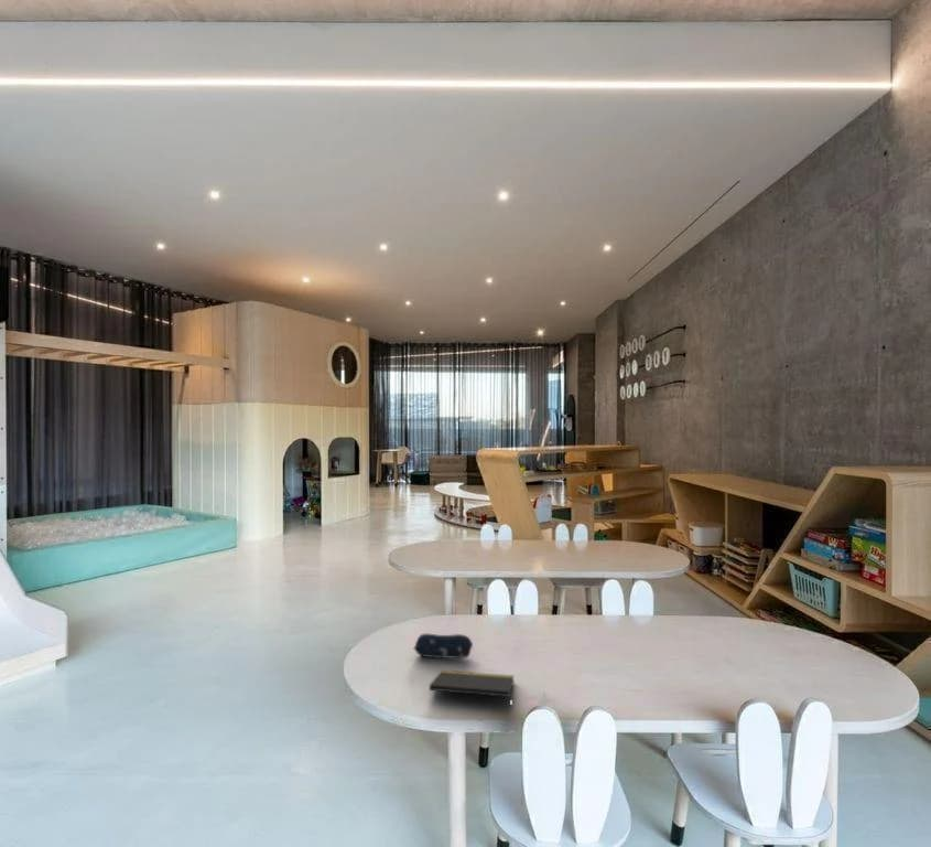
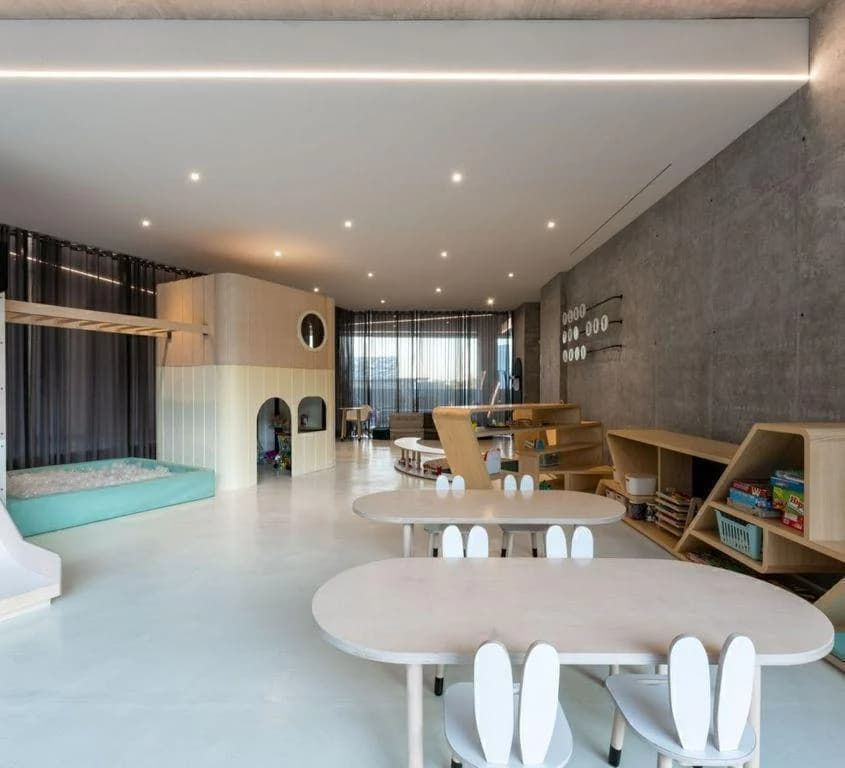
- notepad [429,669,515,709]
- pencil case [412,633,474,660]
